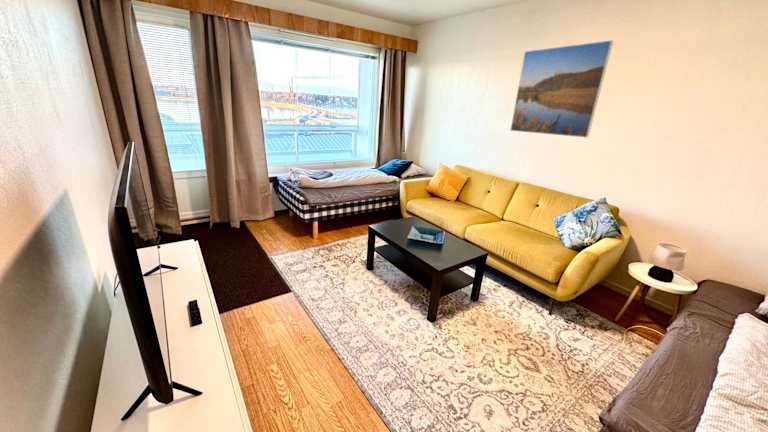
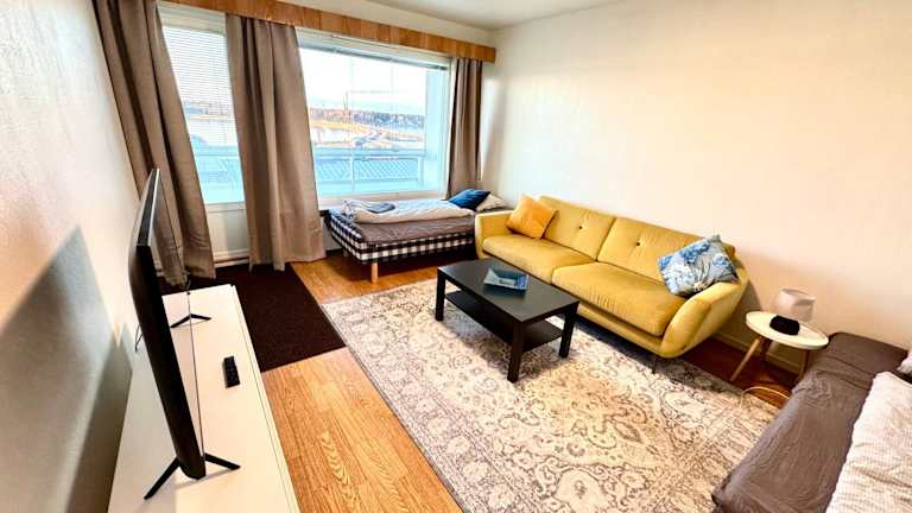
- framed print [509,39,614,139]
